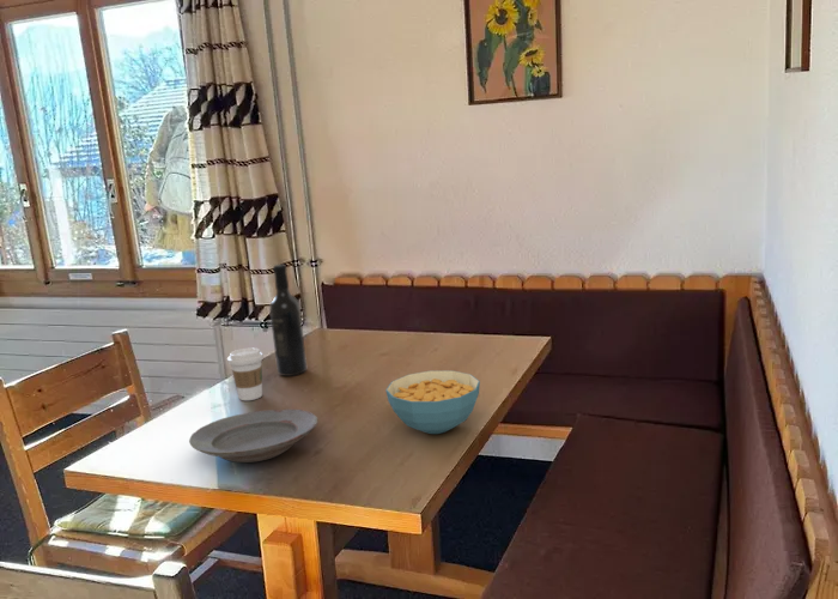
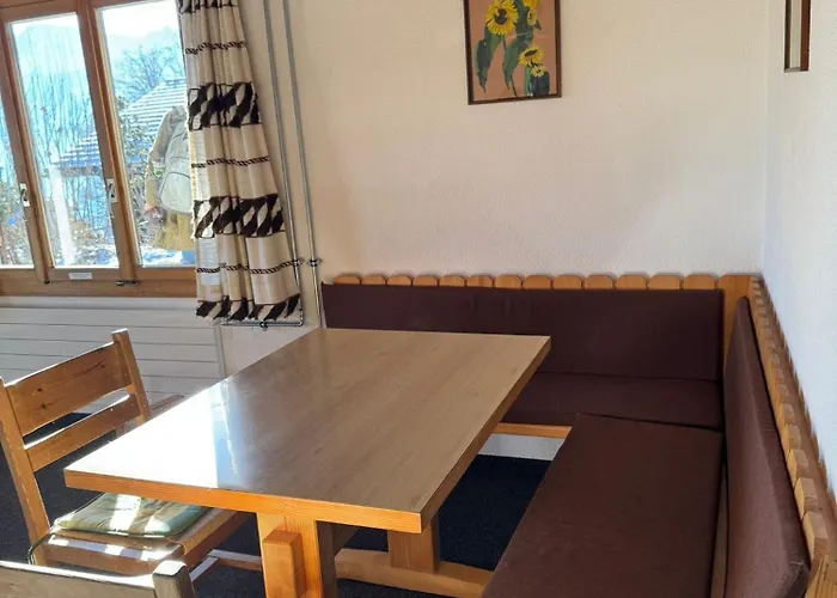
- plate [188,409,320,464]
- coffee cup [226,346,265,401]
- wine bottle [268,264,308,377]
- cereal bowl [384,369,481,435]
